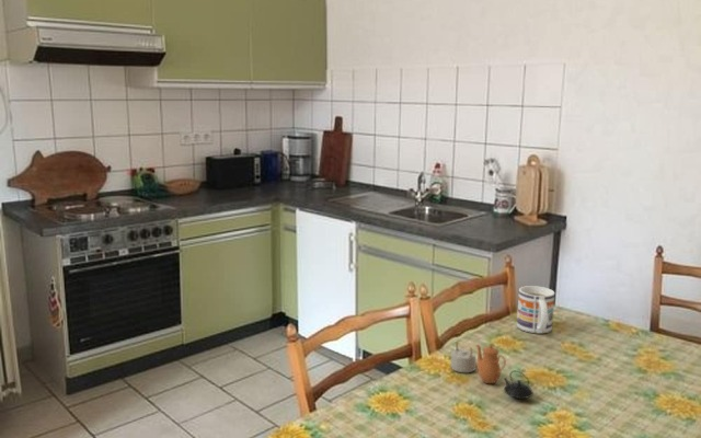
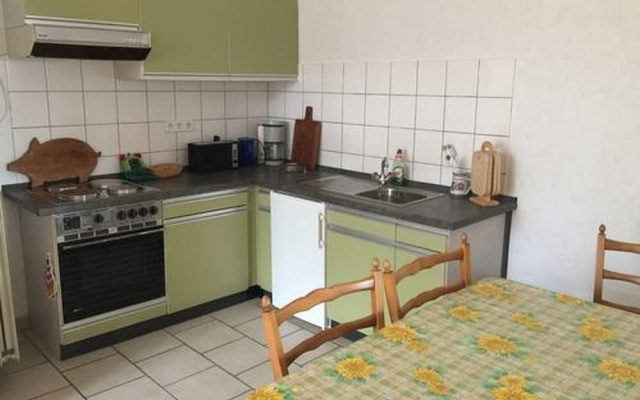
- mug [516,285,555,334]
- teapot [449,341,535,400]
